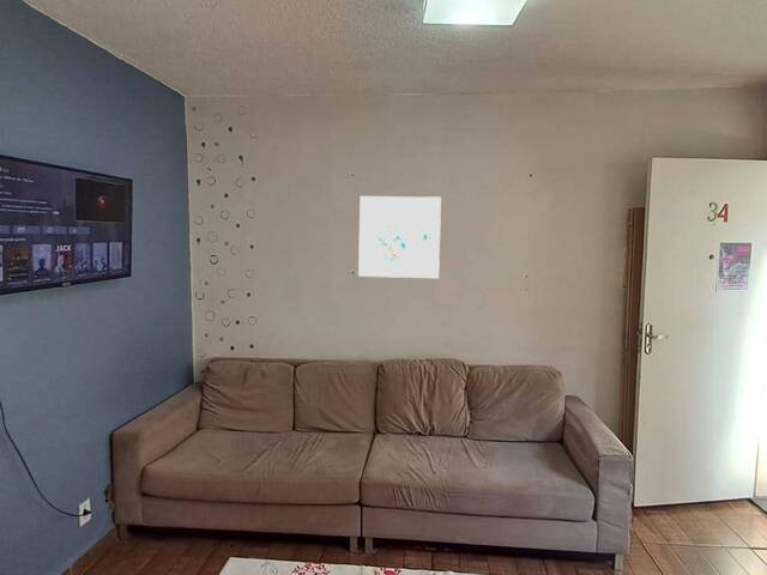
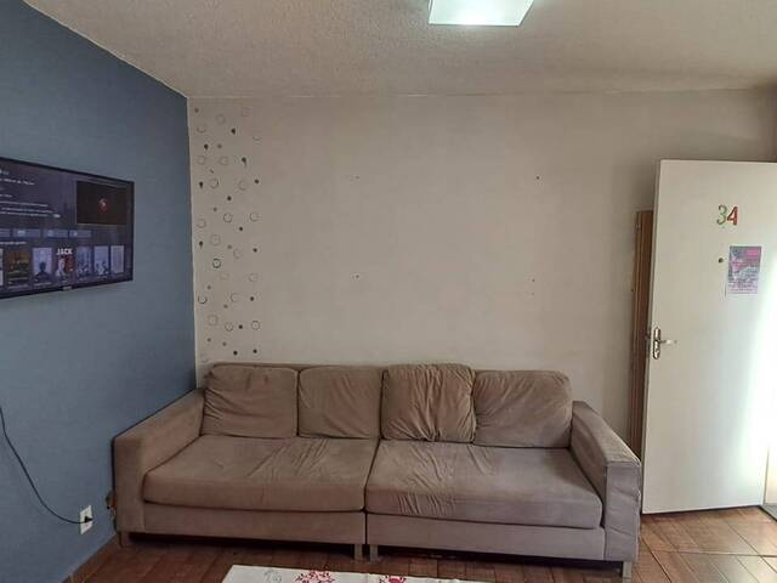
- wall art [357,195,442,279]
